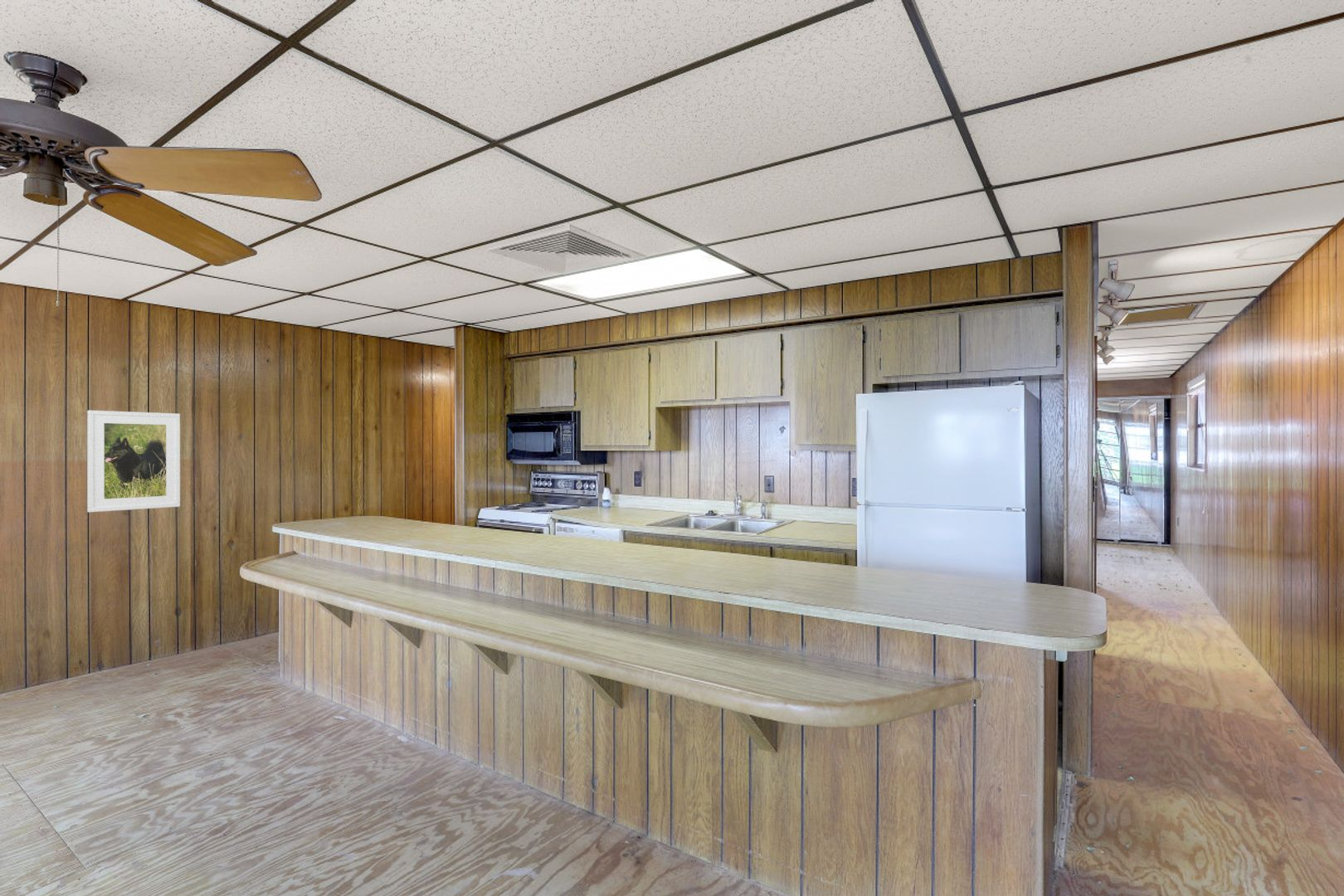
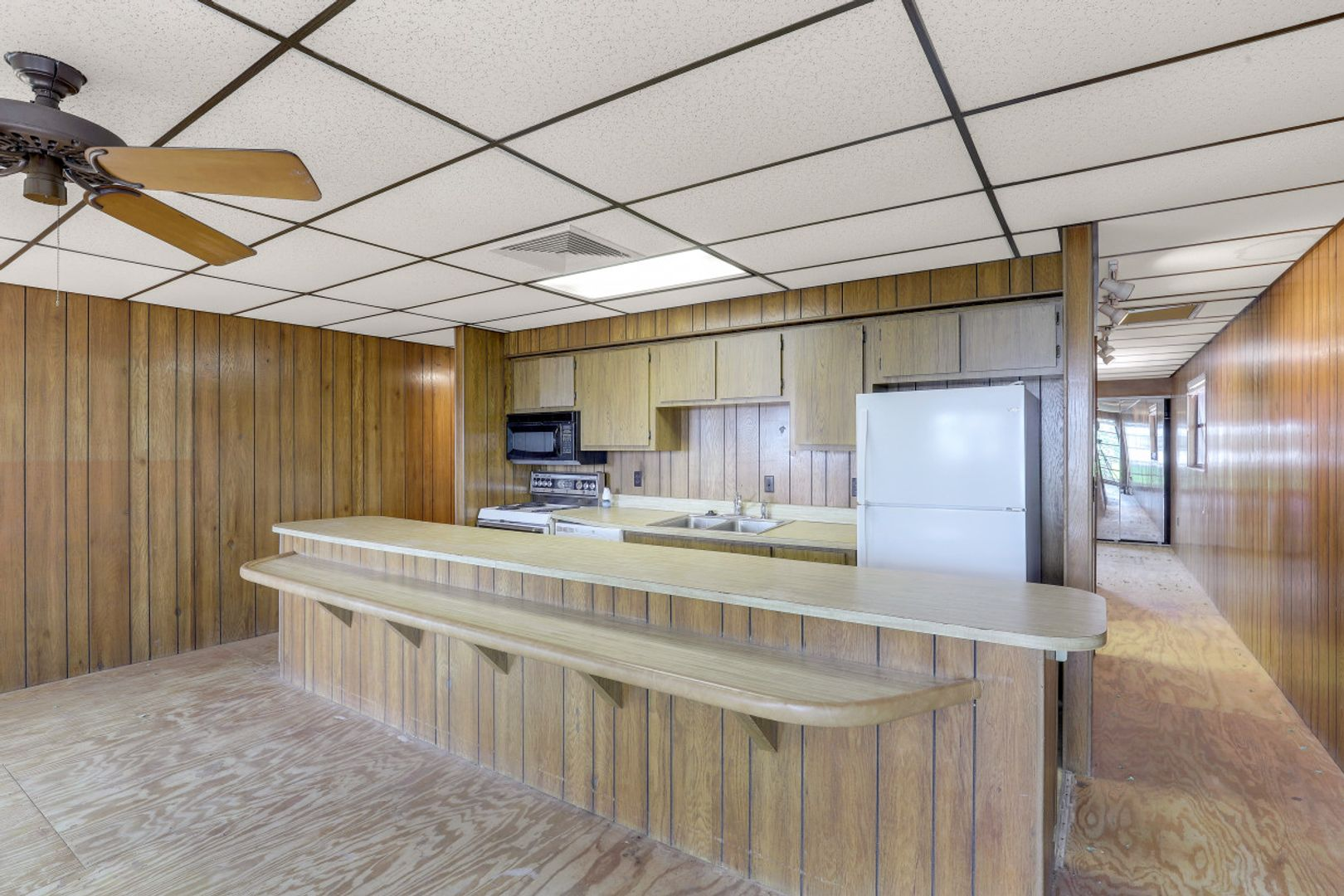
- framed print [86,410,181,513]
